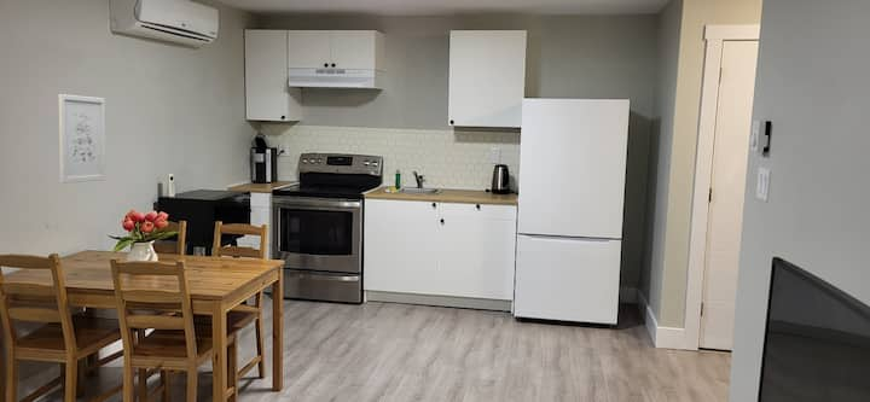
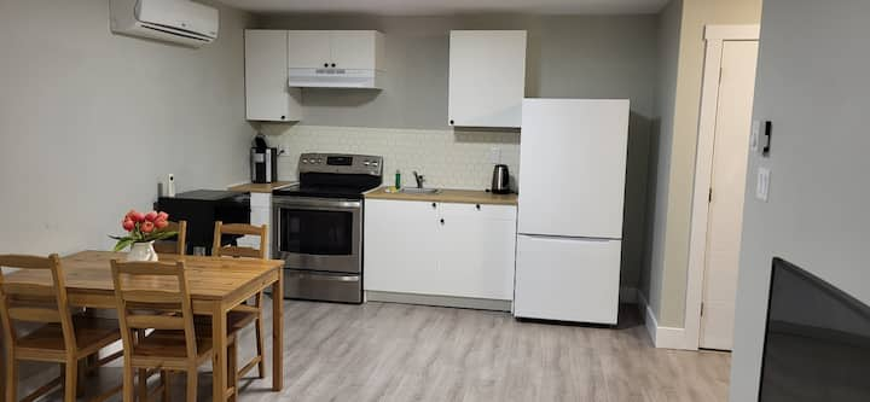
- wall art [58,93,108,185]
